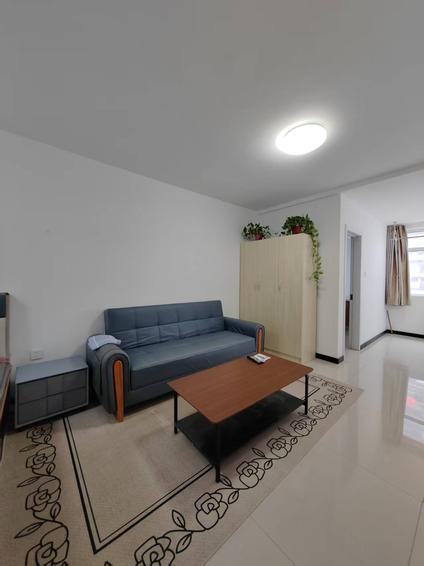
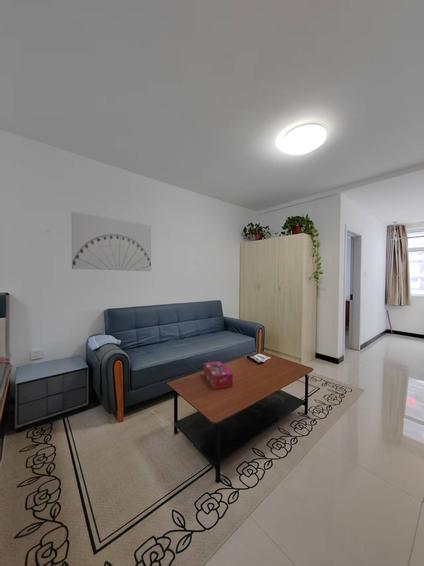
+ tissue box [203,361,234,390]
+ wall art [71,211,152,272]
